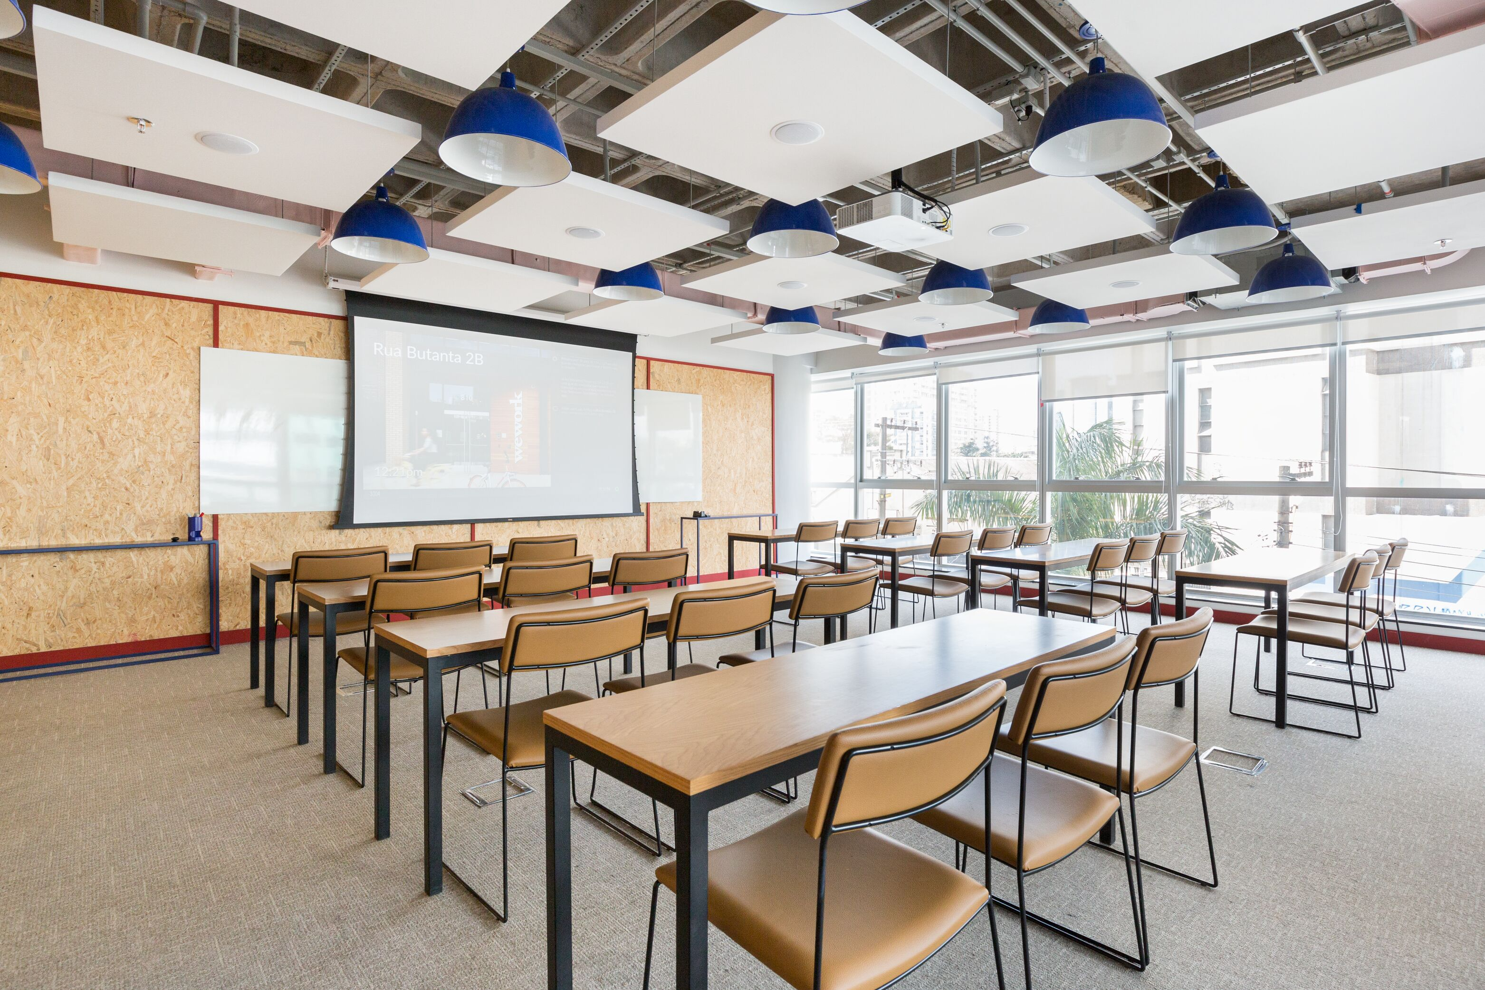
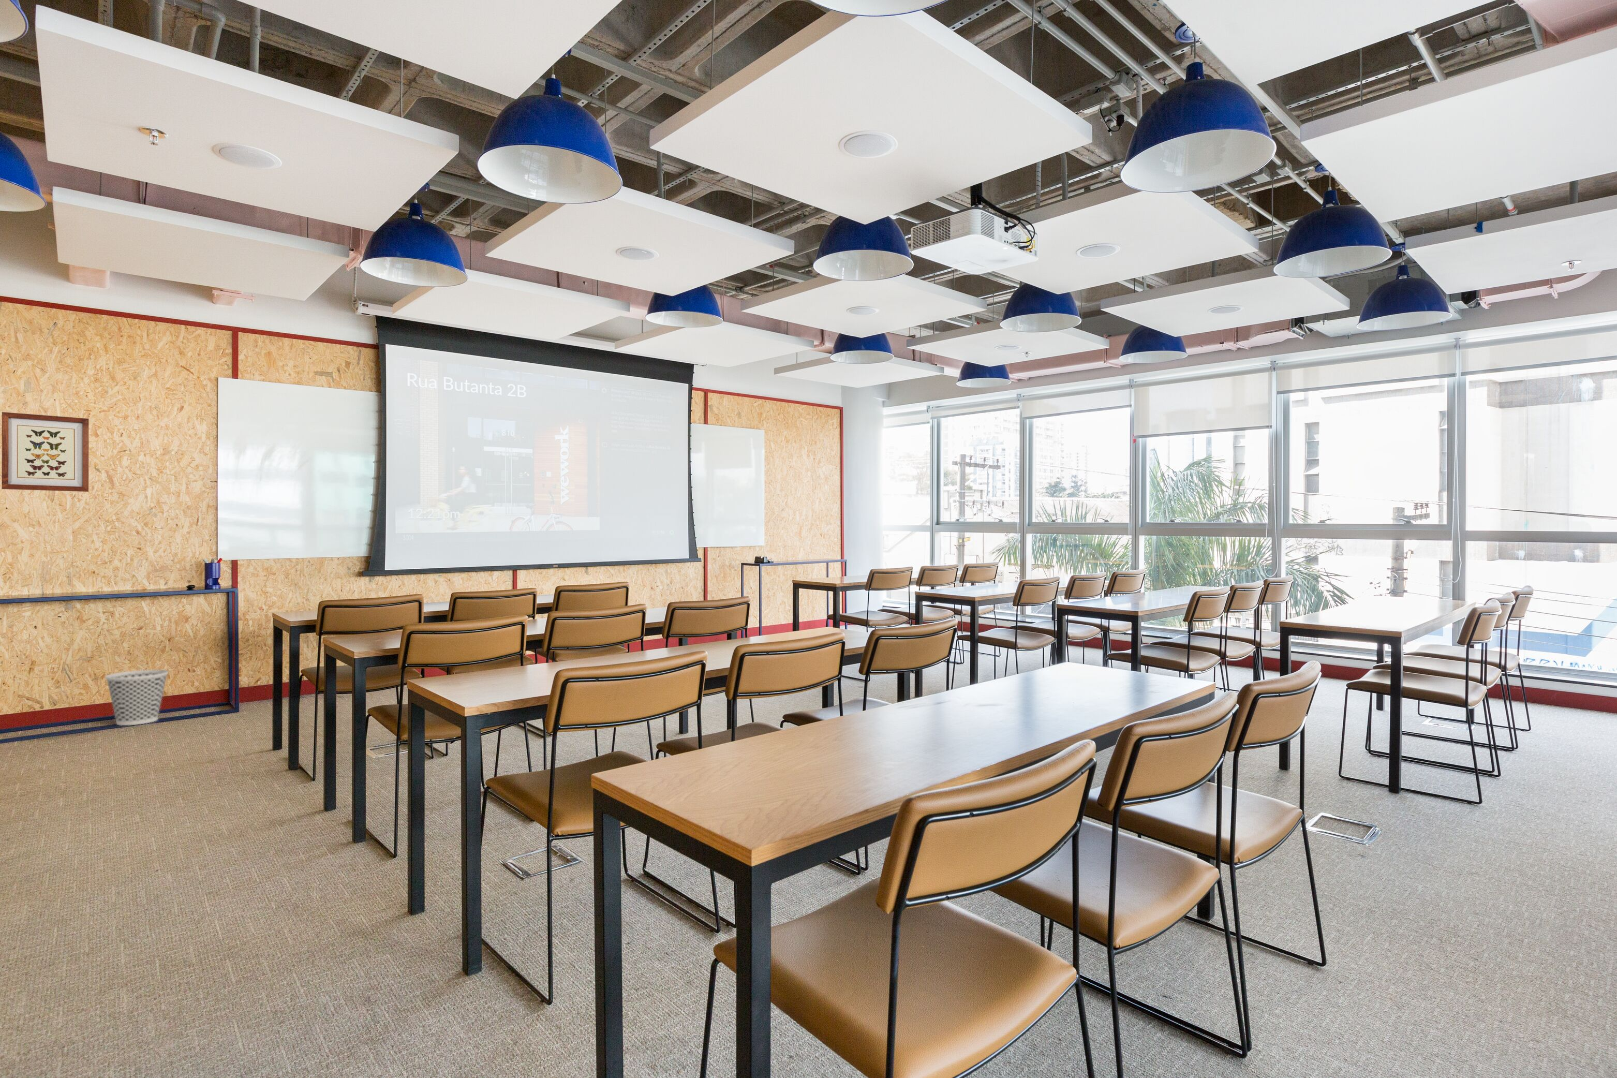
+ wastebasket [105,669,170,725]
+ wall art [1,411,89,492]
